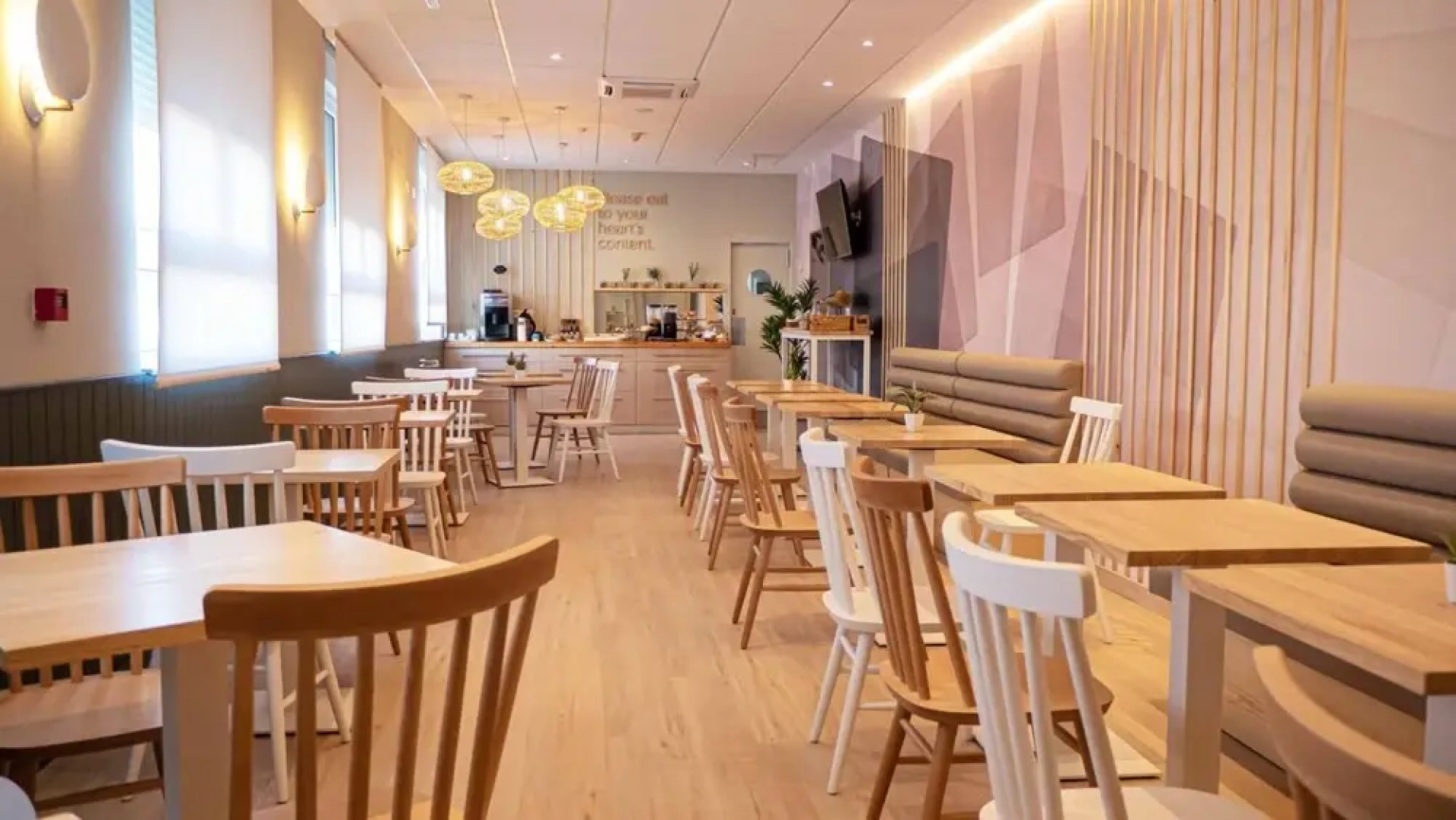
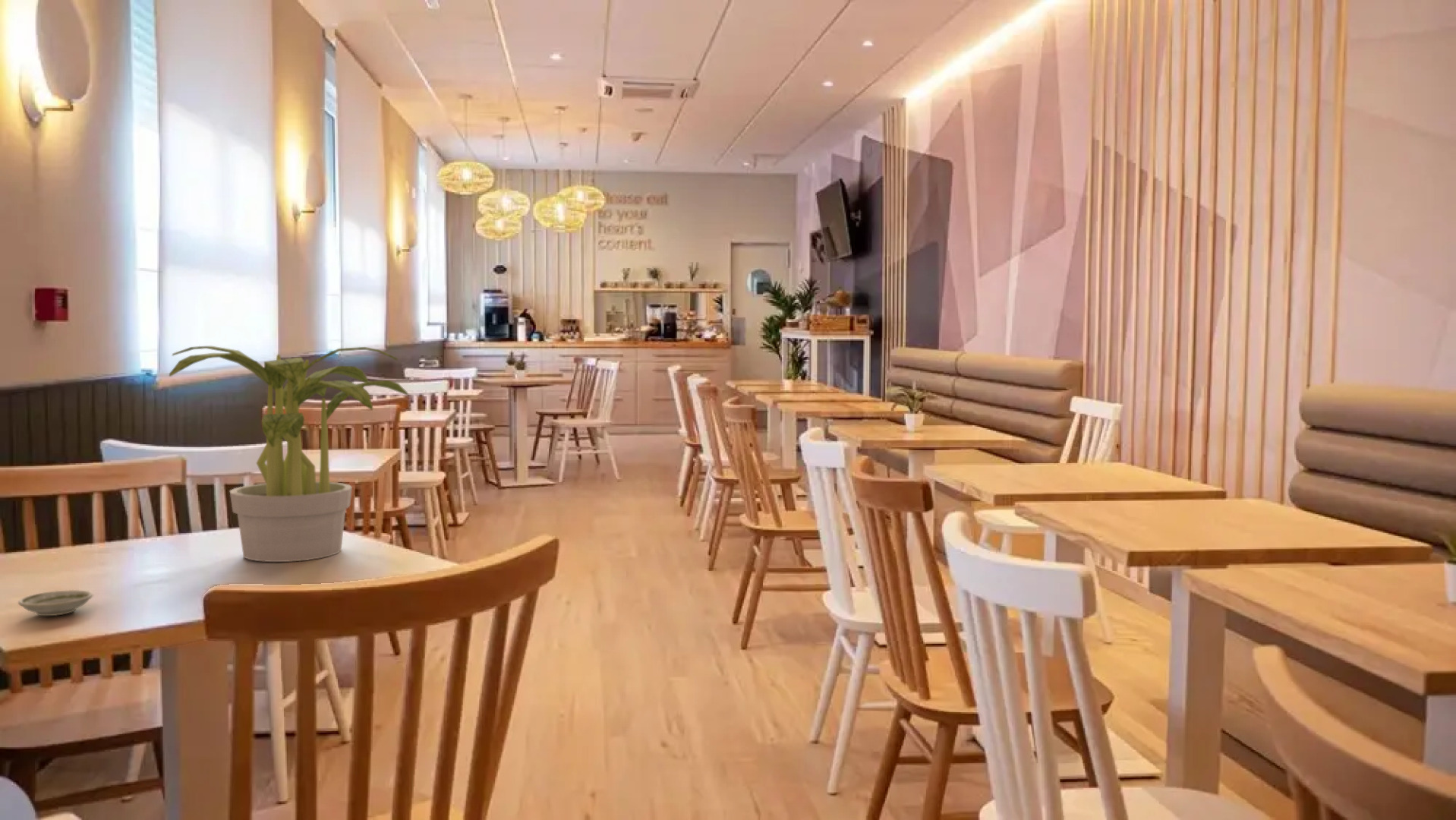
+ saucer [17,589,93,617]
+ potted plant [169,345,409,563]
